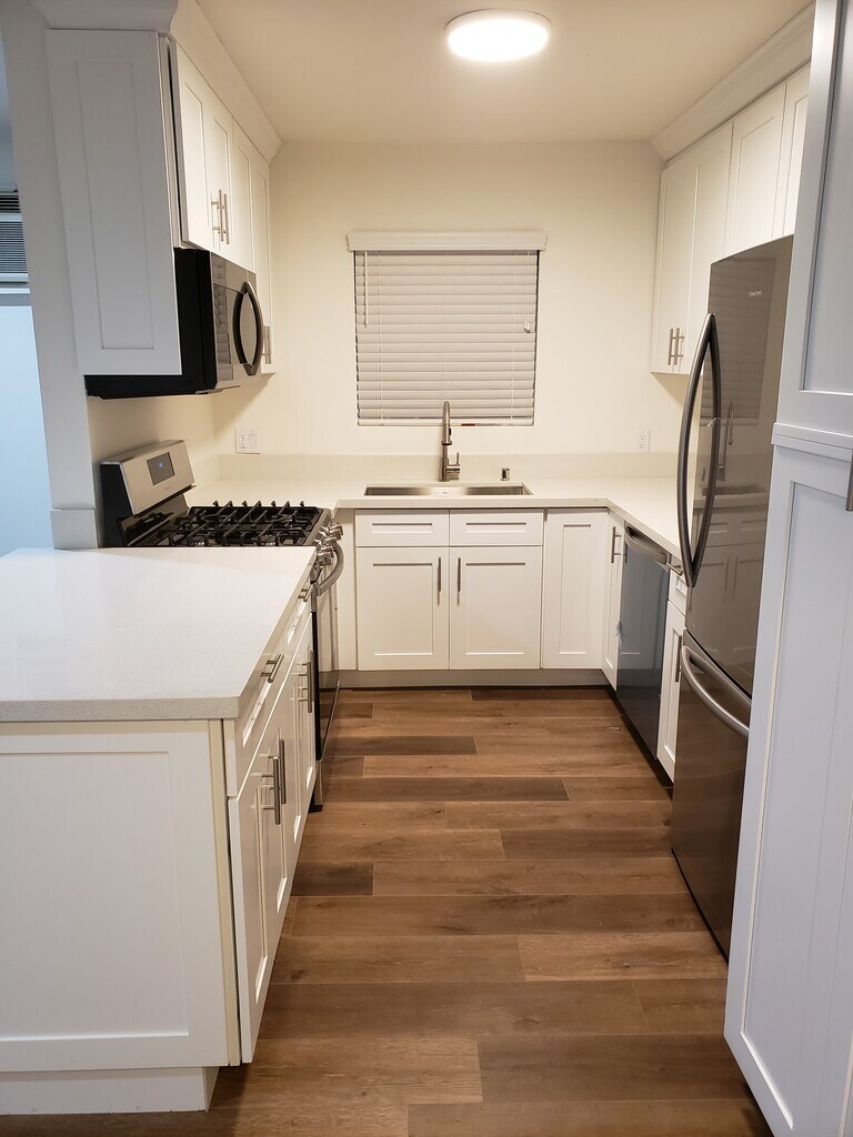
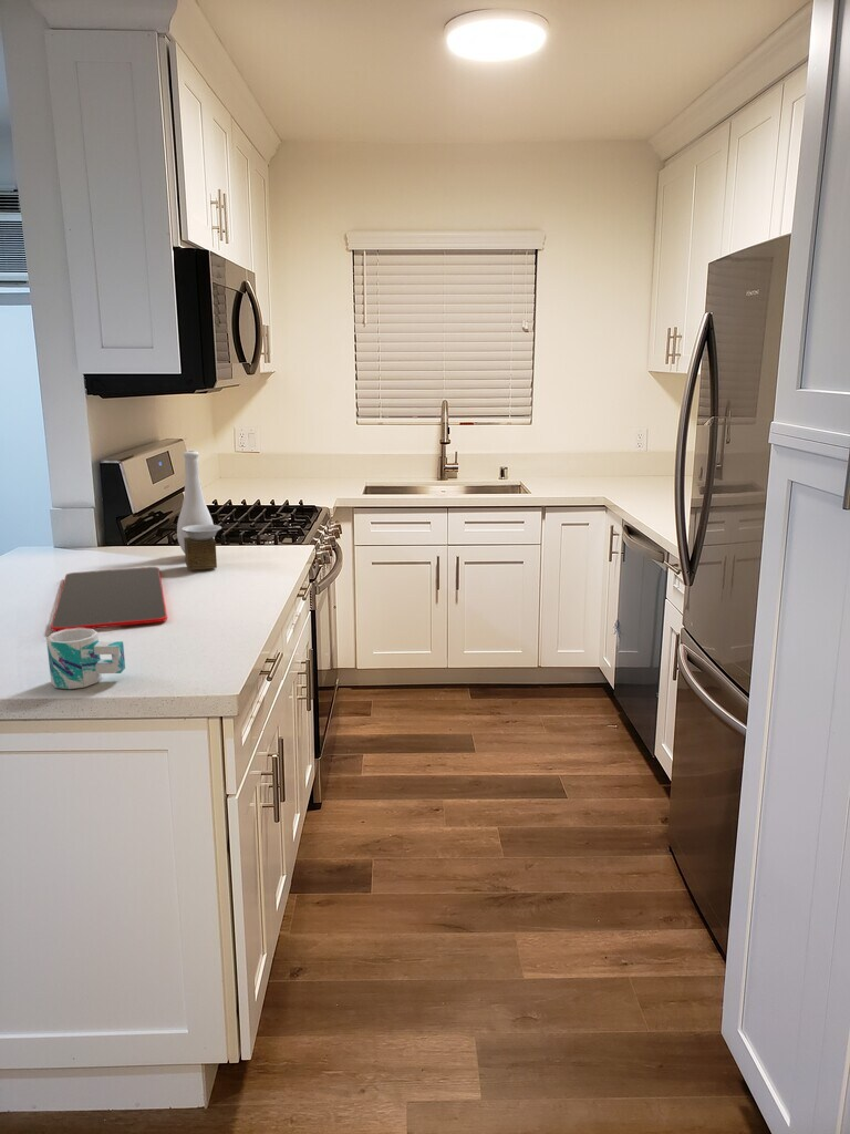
+ vase [176,450,222,571]
+ cutting board [50,566,168,632]
+ mug [45,628,126,690]
